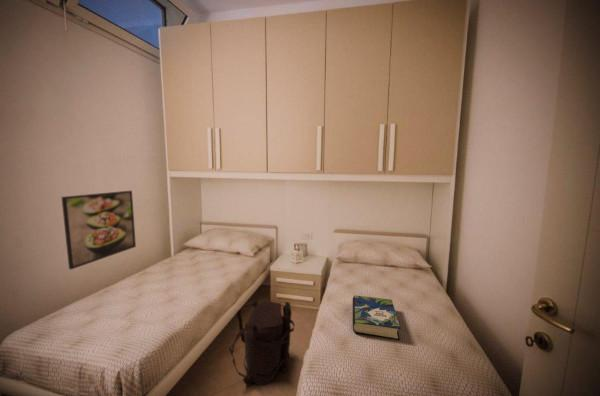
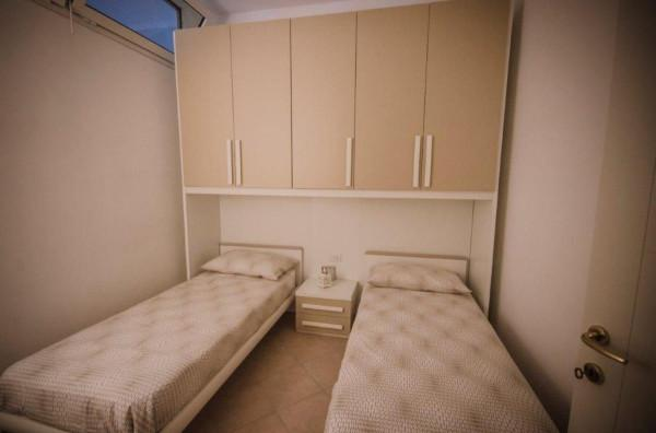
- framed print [61,190,137,270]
- backpack [228,300,295,388]
- book [352,294,401,341]
